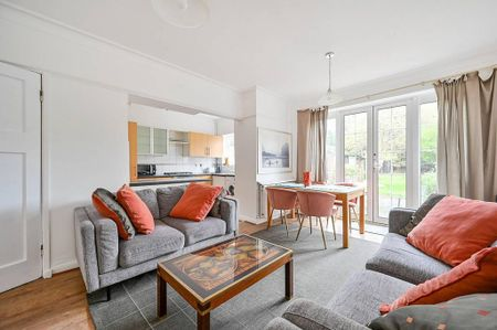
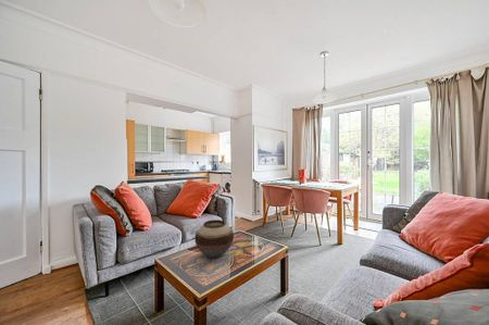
+ vase [193,218,235,260]
